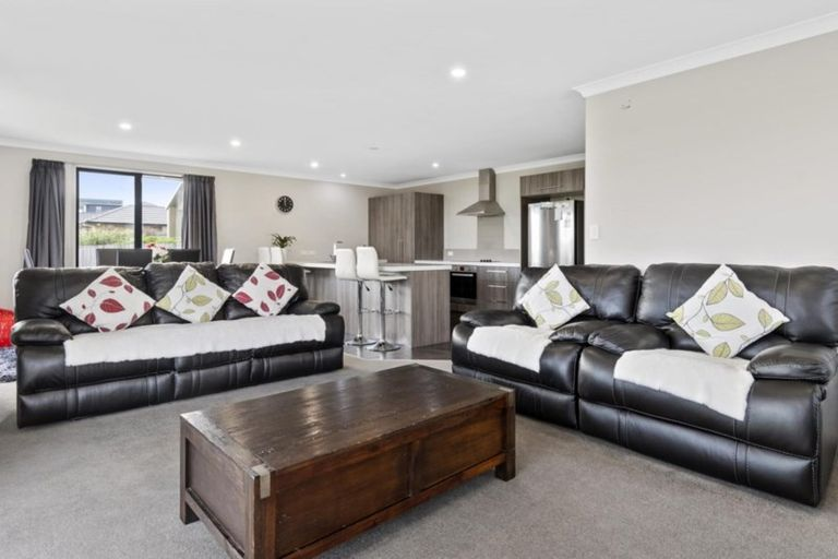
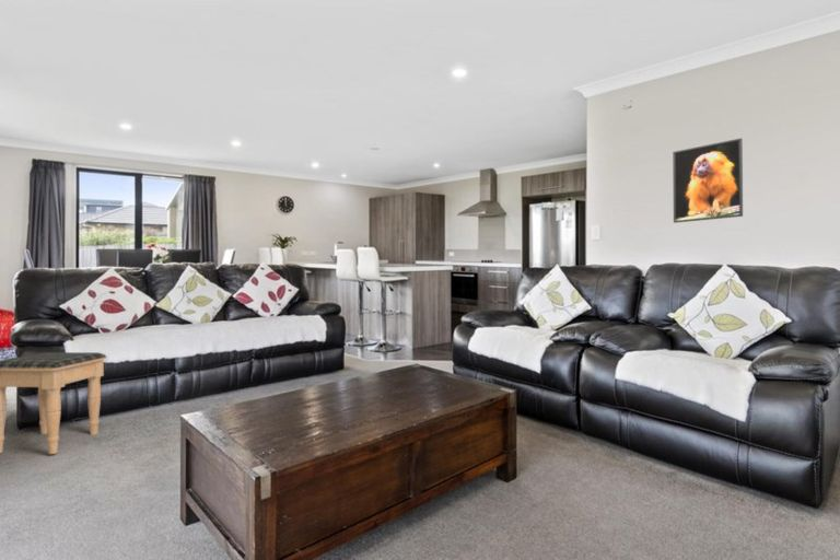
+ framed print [672,137,744,224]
+ footstool [0,351,107,455]
